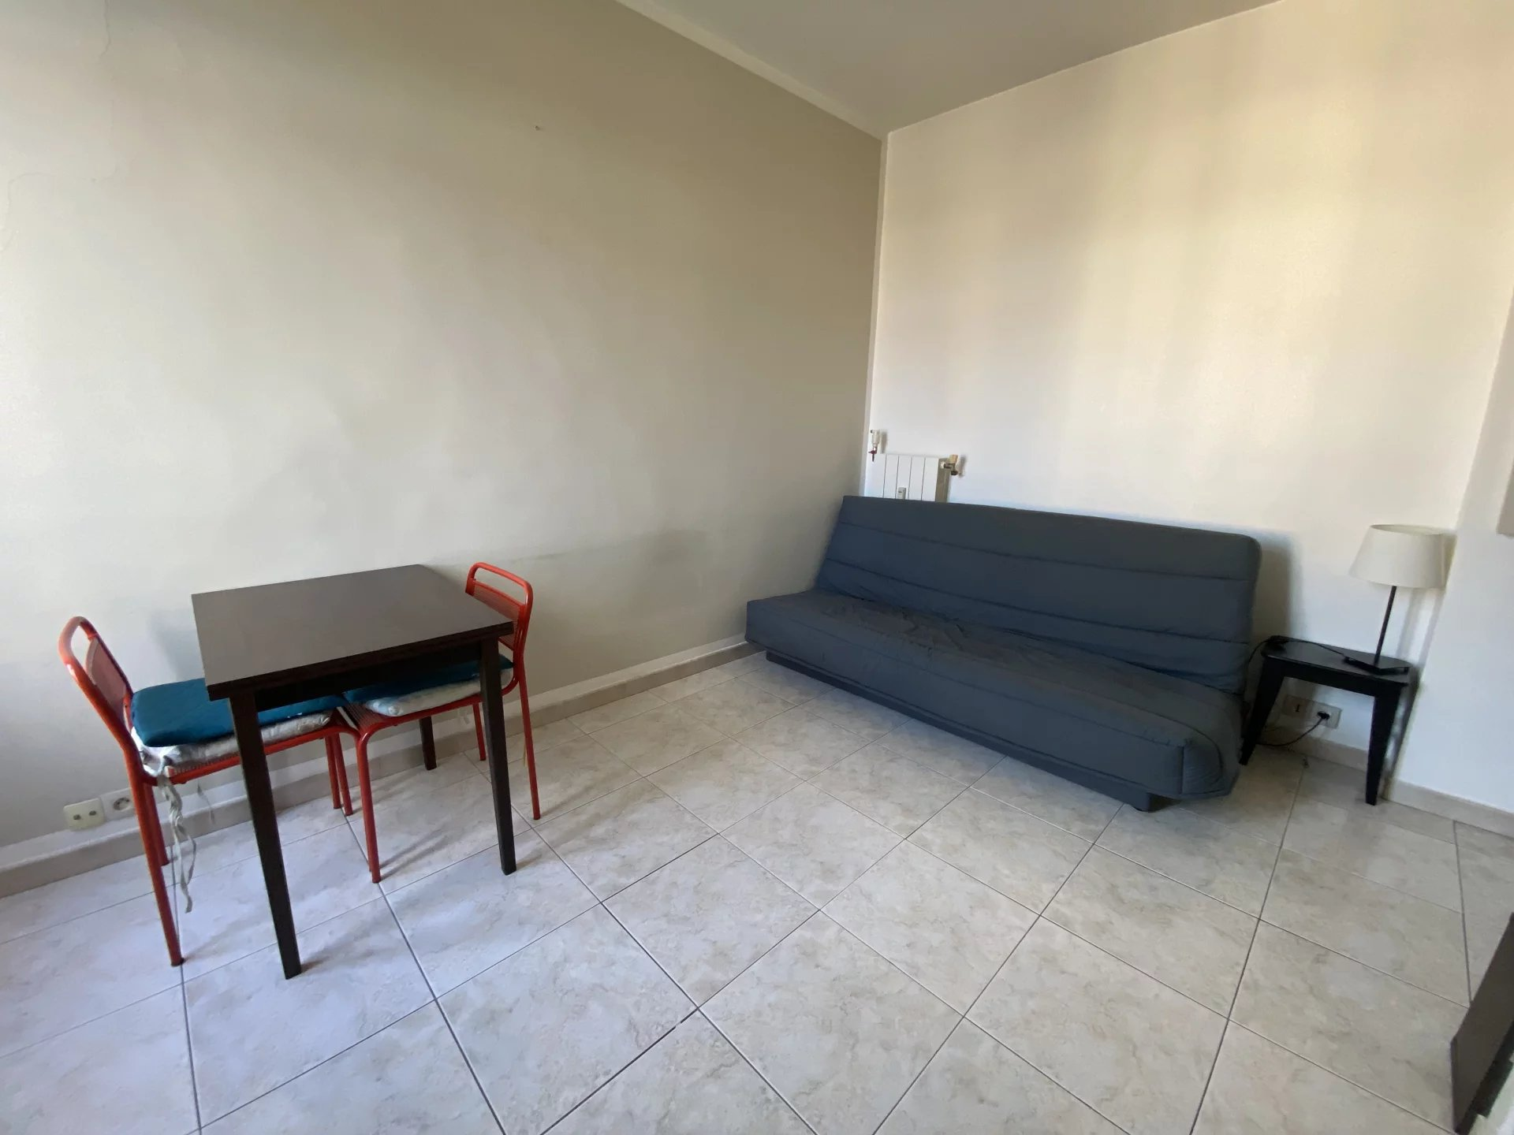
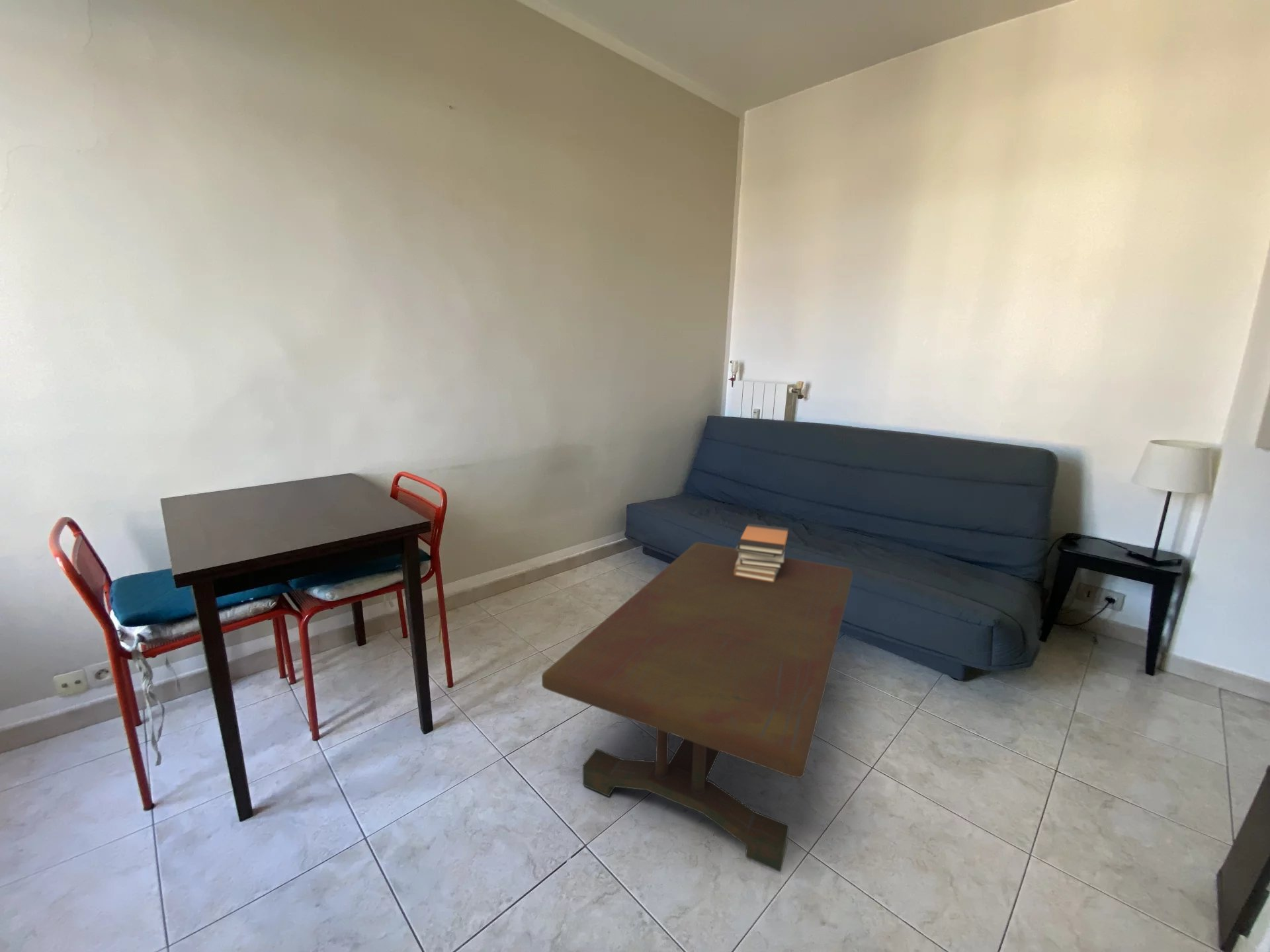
+ book stack [734,523,789,582]
+ coffee table [541,541,853,873]
